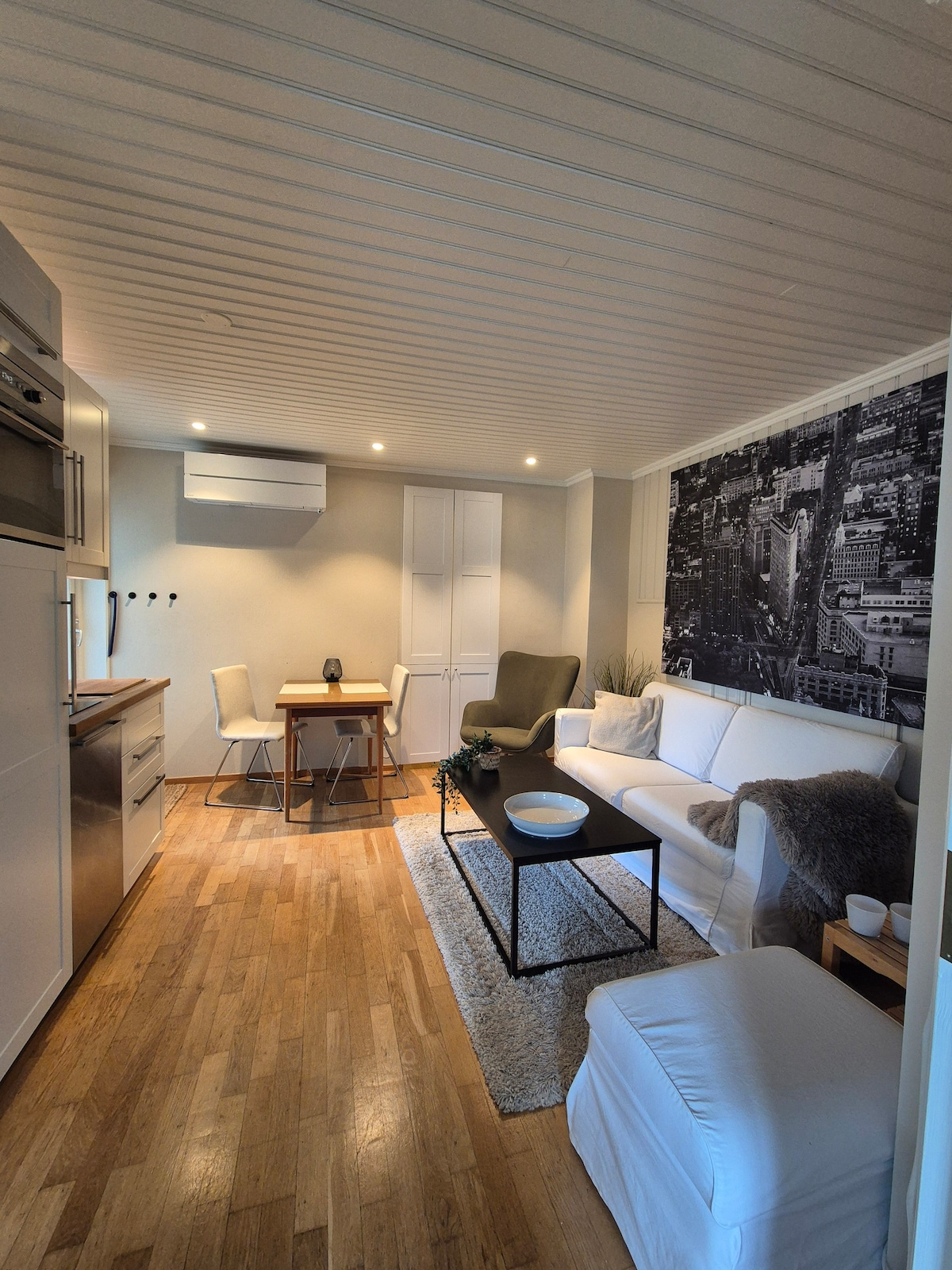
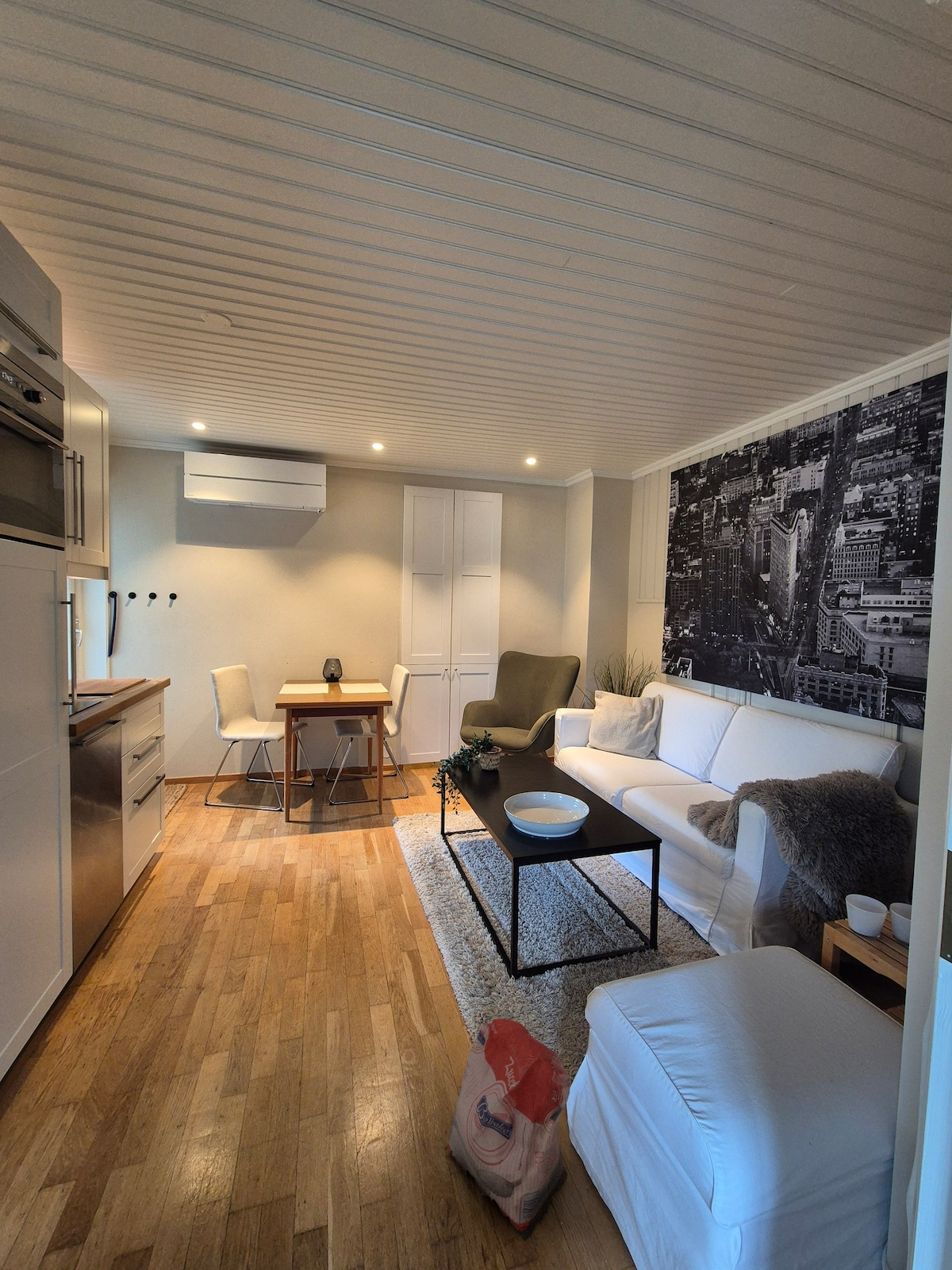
+ bag [443,1018,571,1241]
